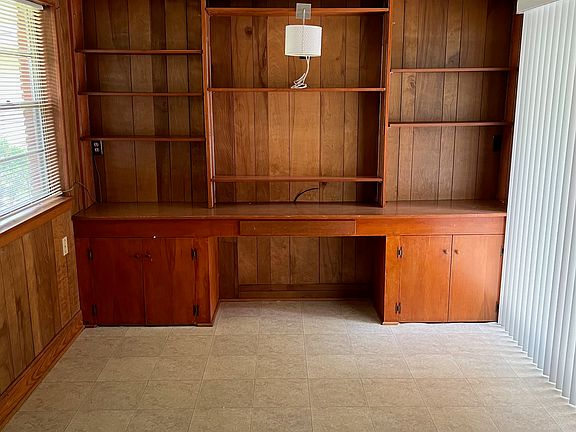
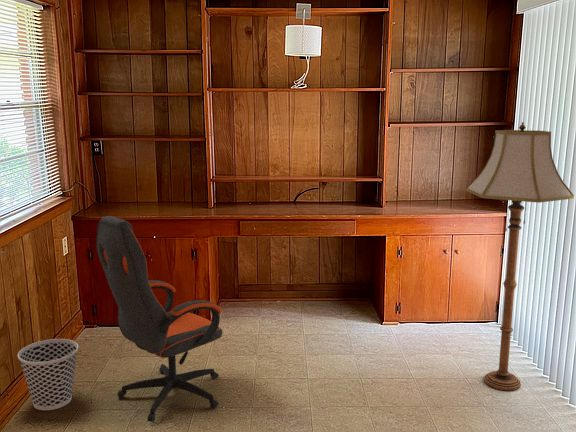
+ floor lamp [465,121,575,391]
+ office chair [95,215,224,423]
+ wastebasket [17,338,79,411]
